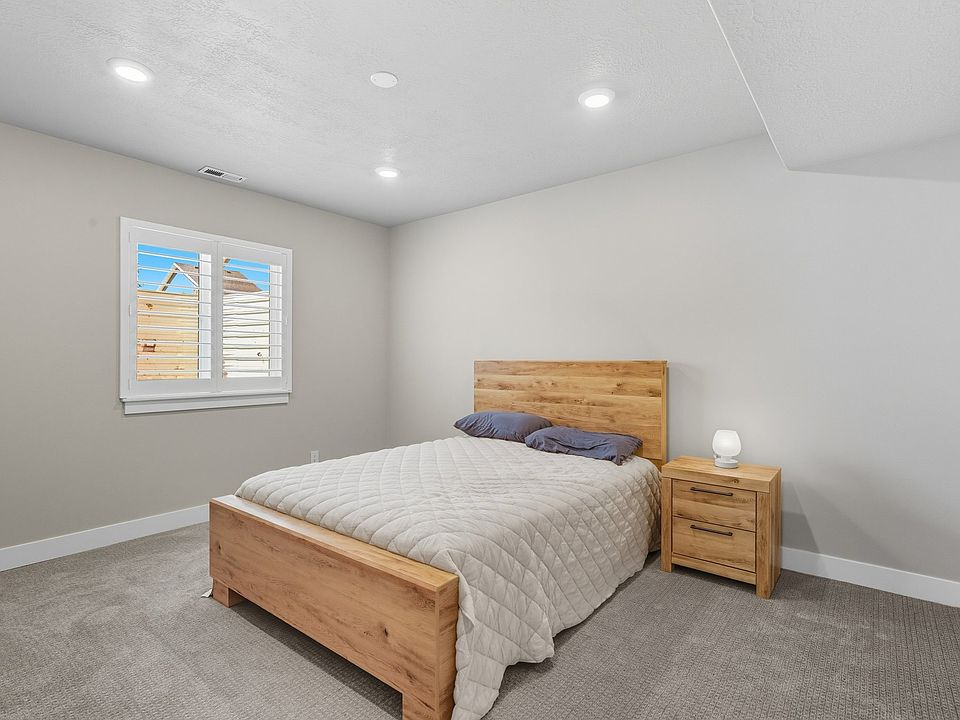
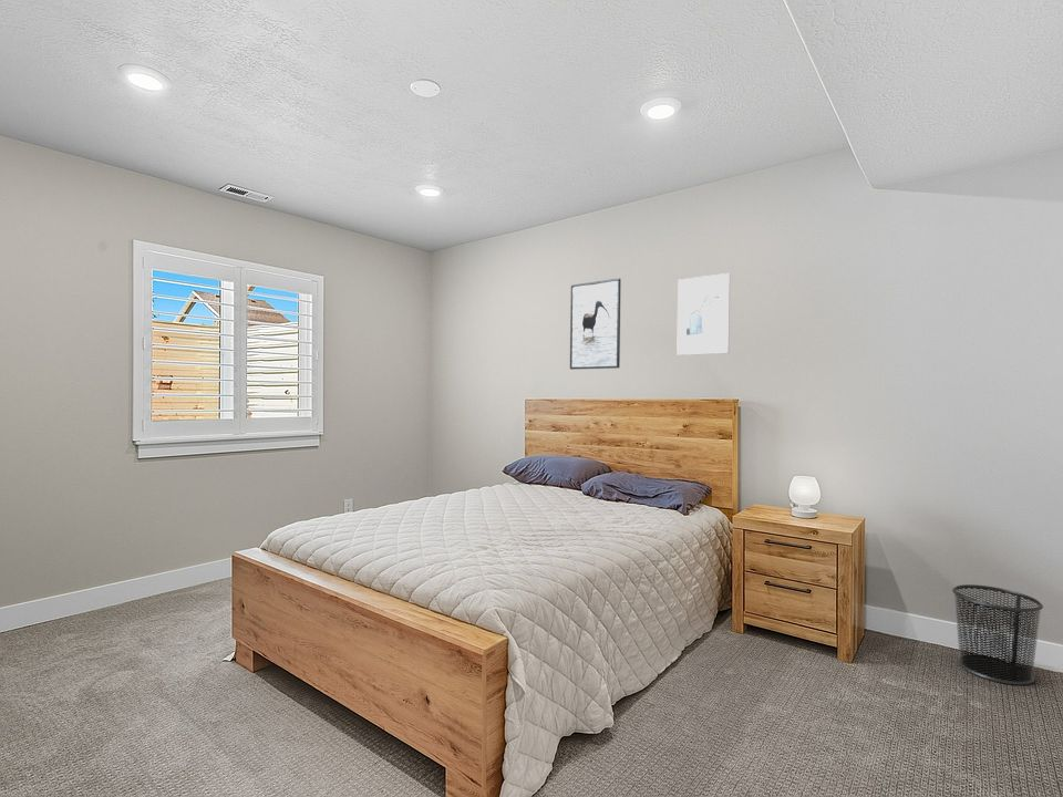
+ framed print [569,278,622,371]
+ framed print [675,272,731,356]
+ waste bin [951,583,1044,686]
